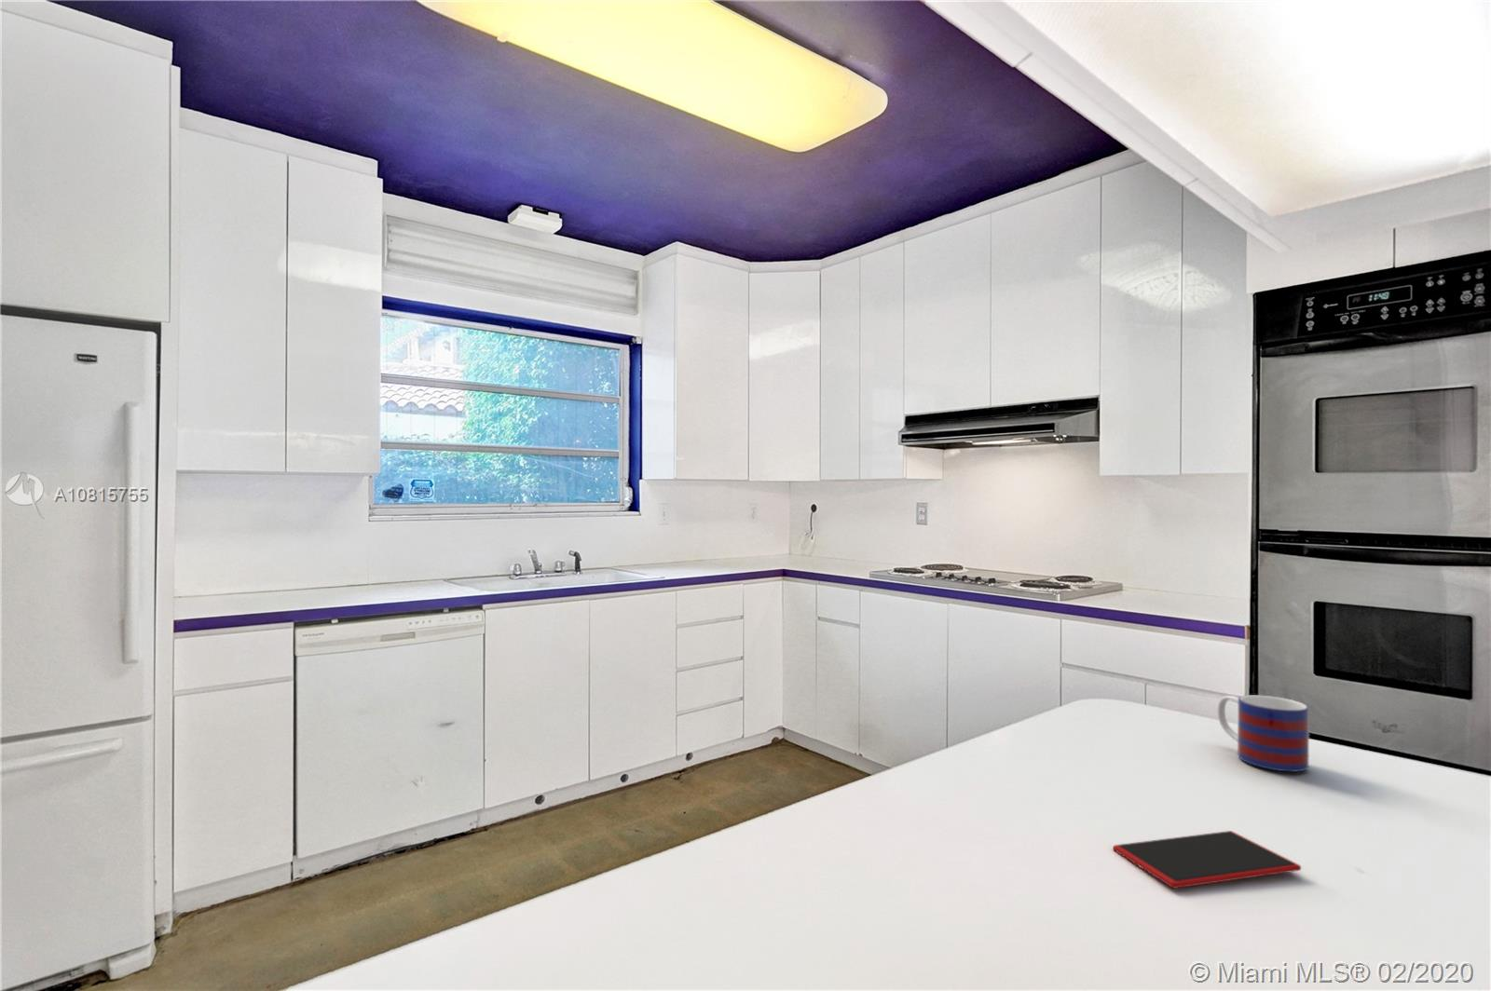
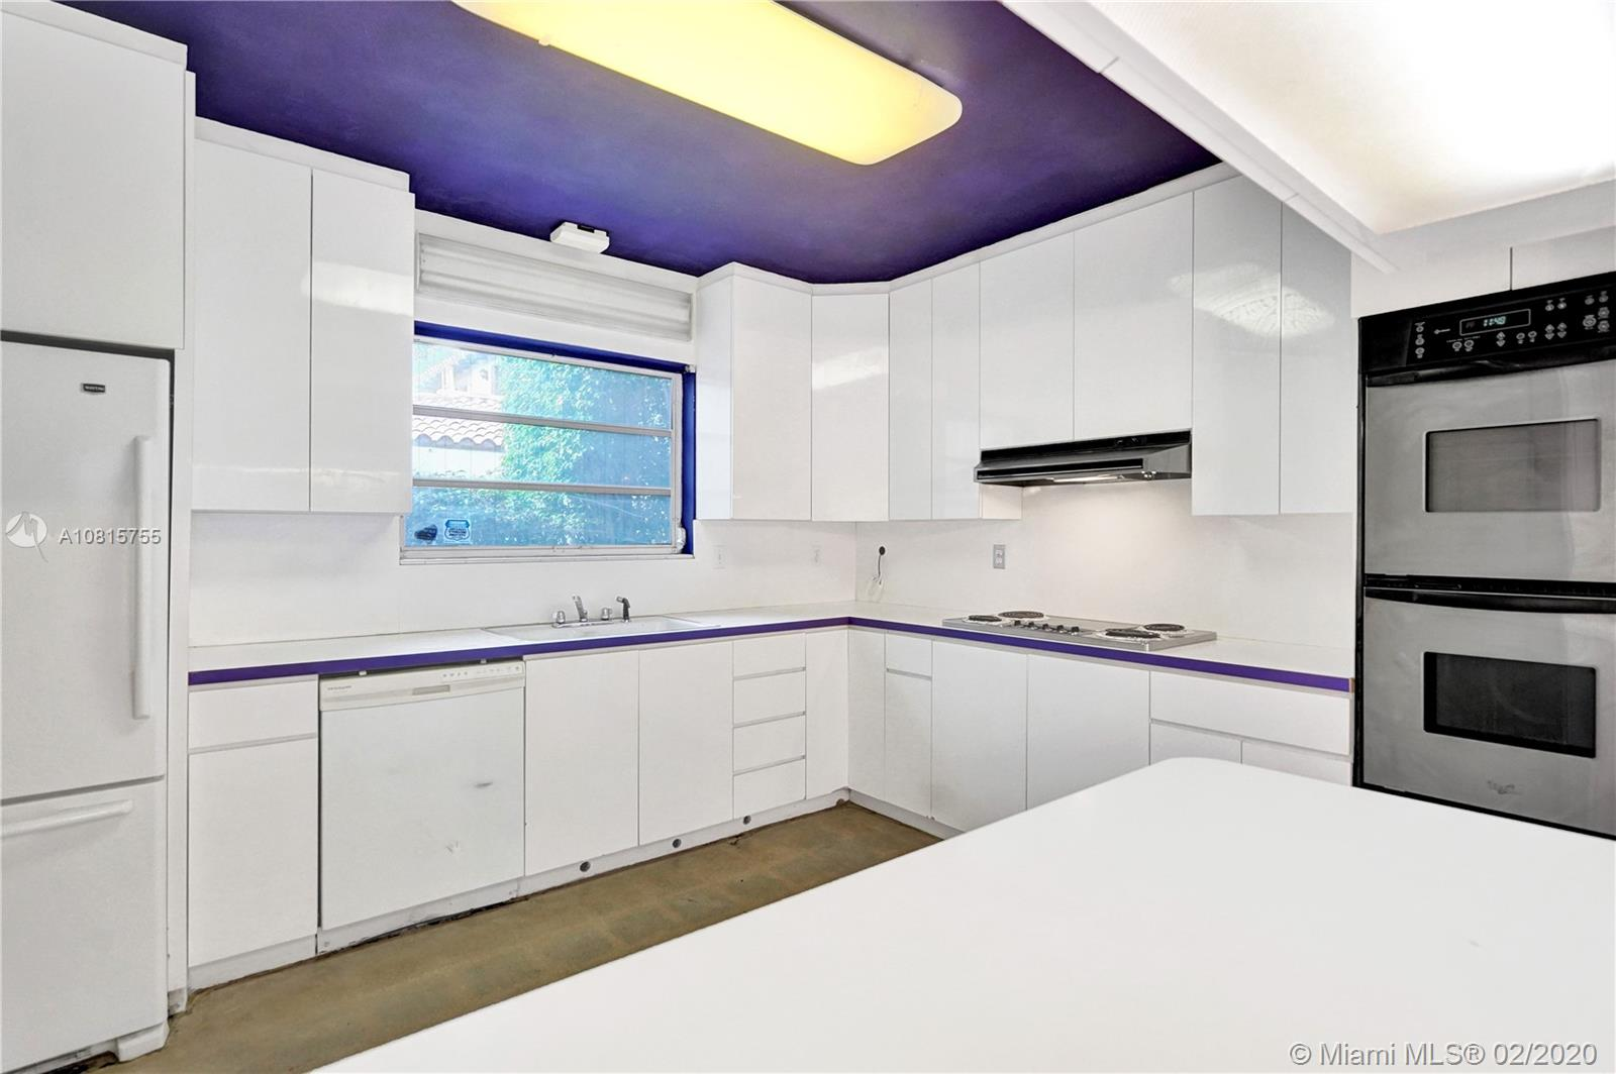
- mug [1216,693,1311,772]
- smartphone [1112,830,1302,889]
